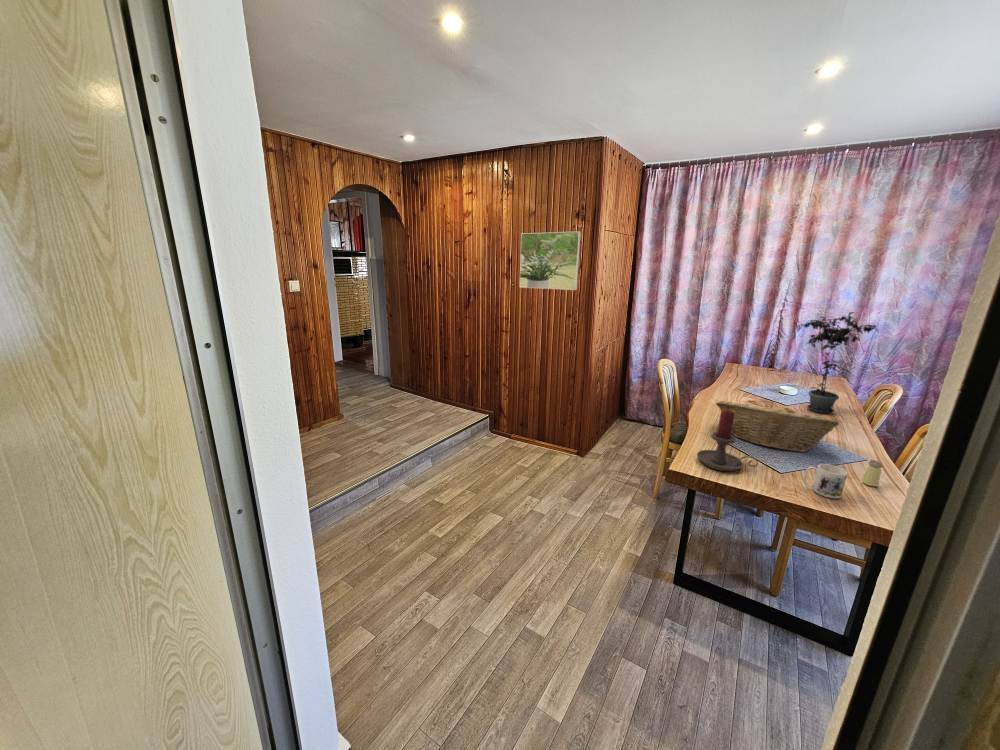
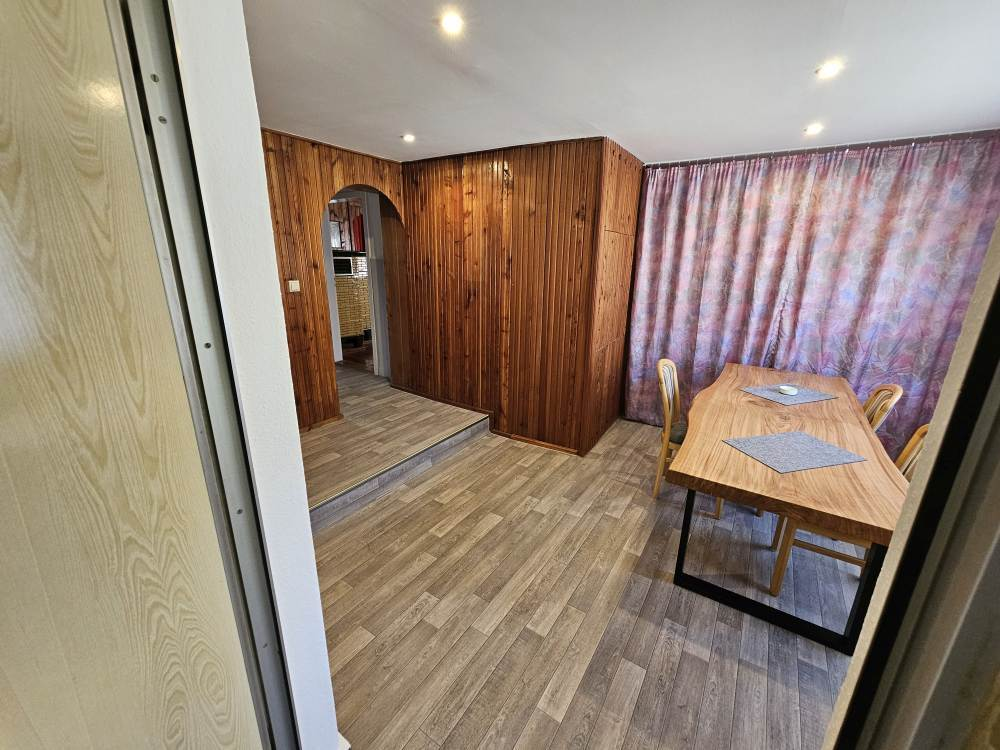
- candle holder [696,410,759,472]
- potted plant [796,311,884,414]
- fruit basket [715,400,840,453]
- mug [803,463,848,499]
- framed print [518,230,582,291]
- saltshaker [861,459,883,487]
